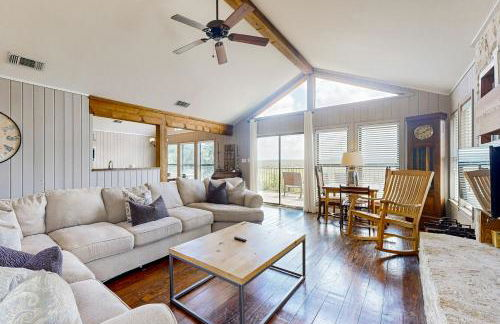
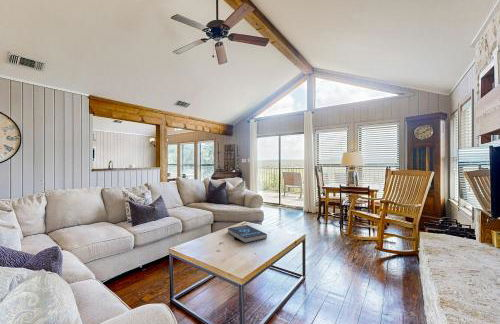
+ book [227,224,268,244]
